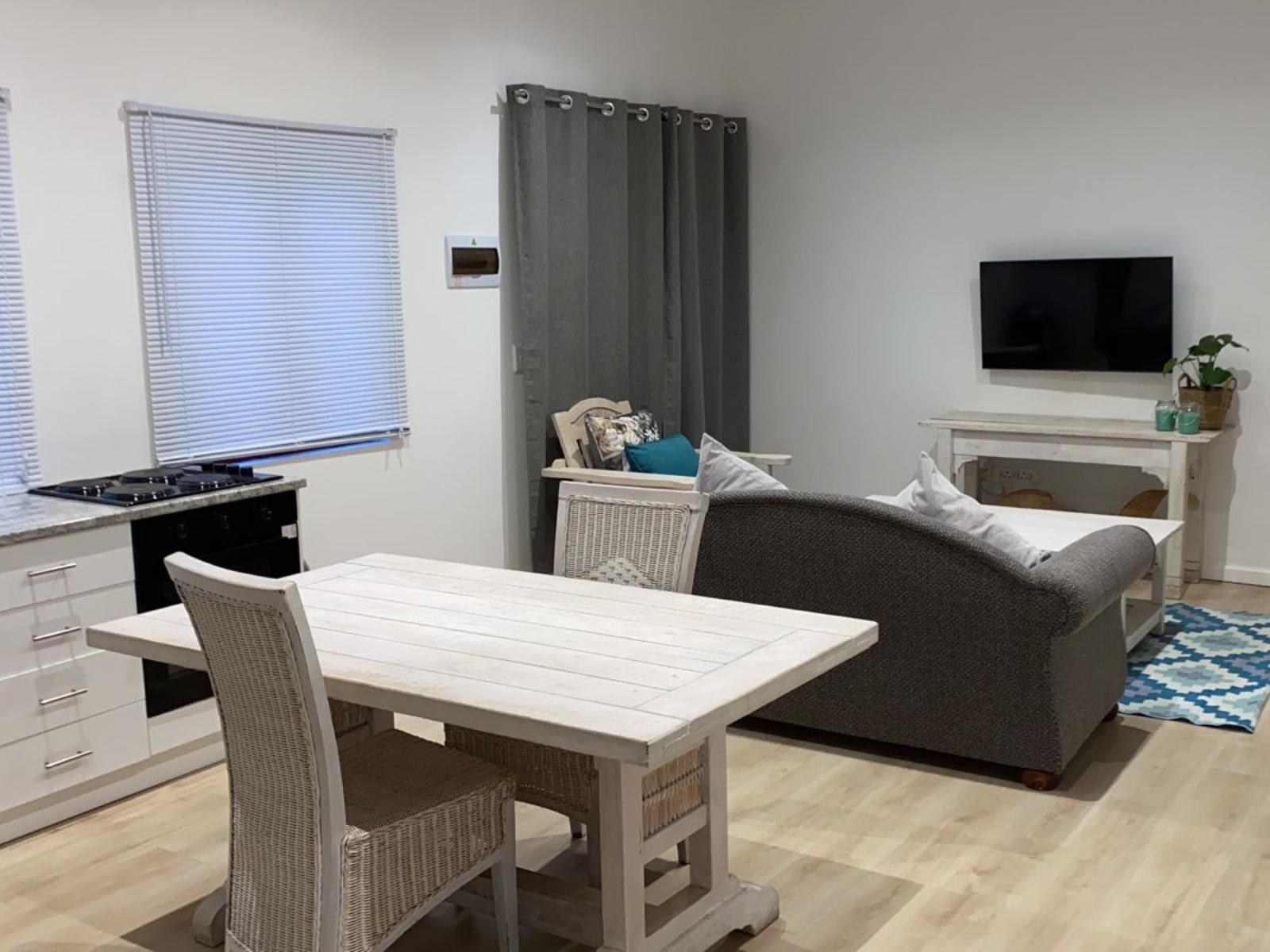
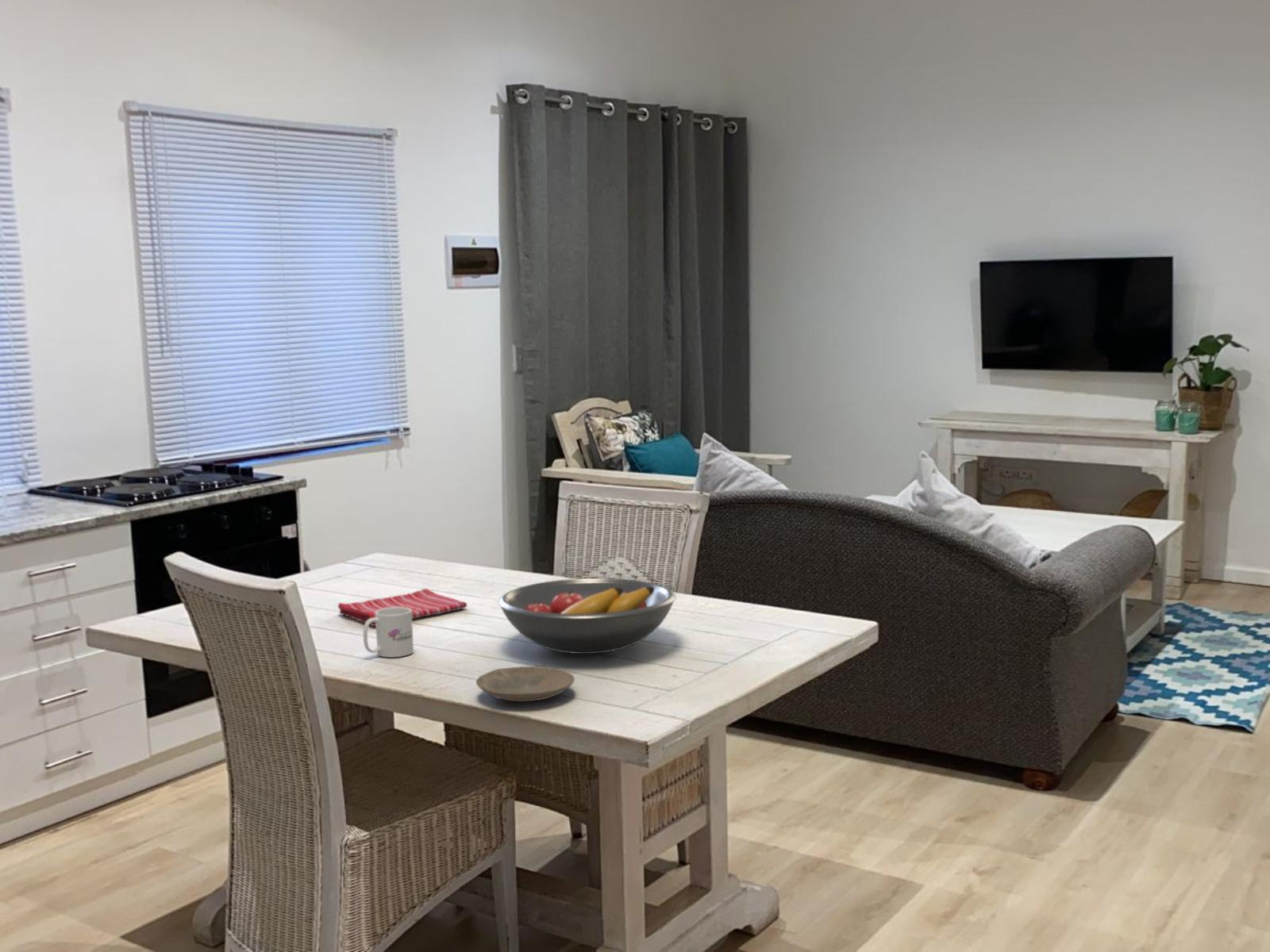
+ fruit bowl [498,578,676,655]
+ plate [475,666,575,702]
+ mug [363,607,414,658]
+ dish towel [337,588,468,627]
